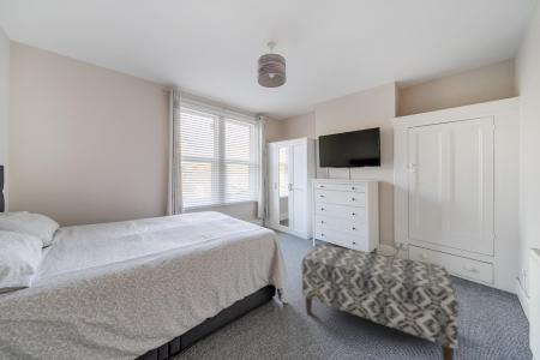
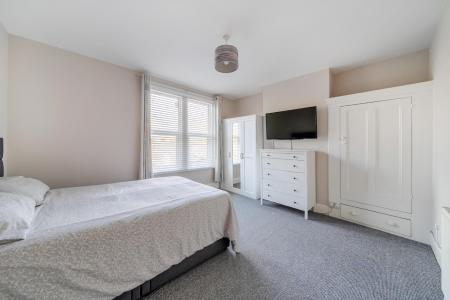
- bench [301,244,460,360]
